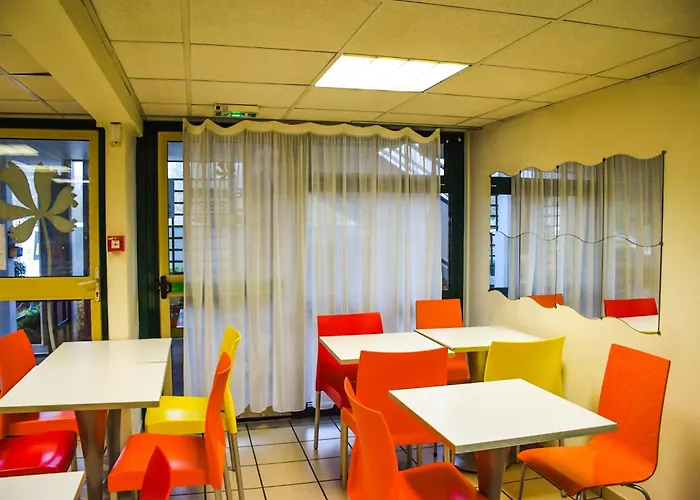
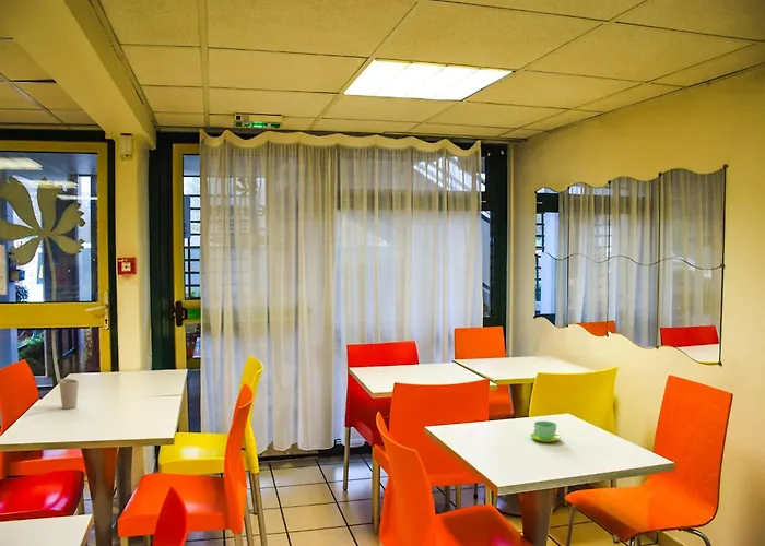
+ cup [530,420,562,443]
+ cup [58,378,80,410]
